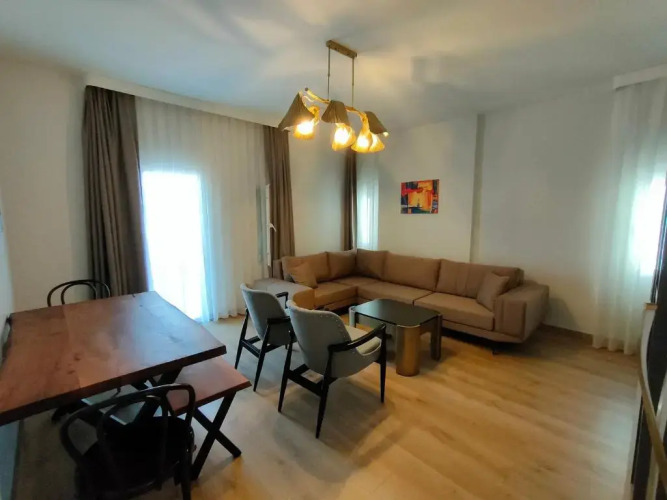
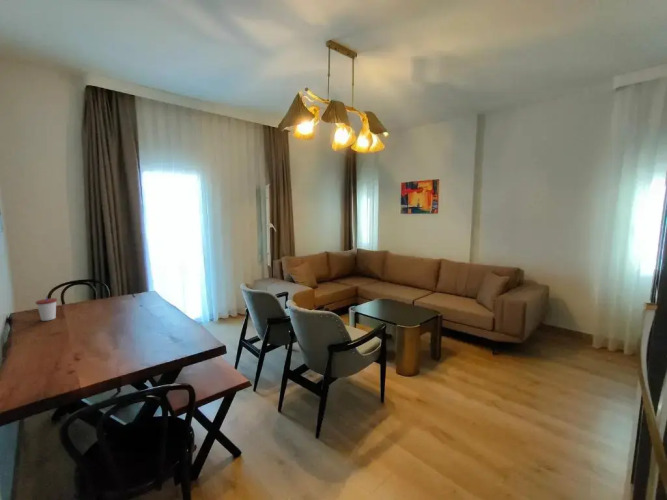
+ cup [35,295,58,322]
